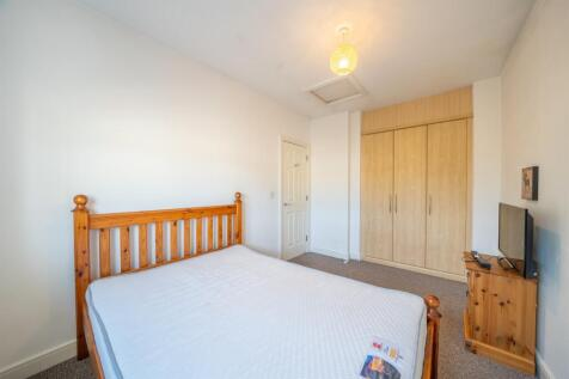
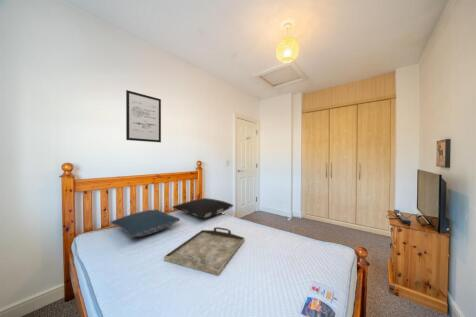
+ pillow [171,197,234,219]
+ wall art [125,89,162,143]
+ serving tray [163,226,245,277]
+ pillow [110,209,181,238]
